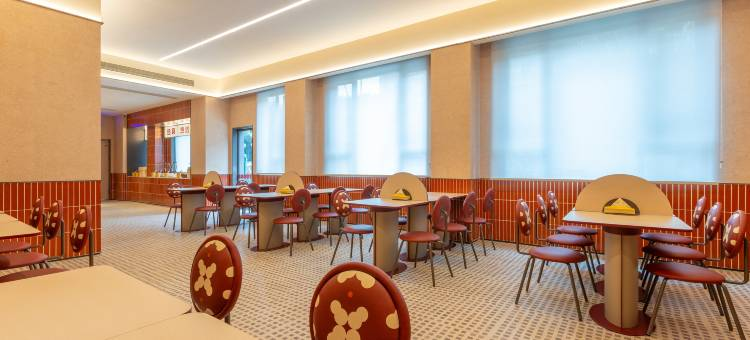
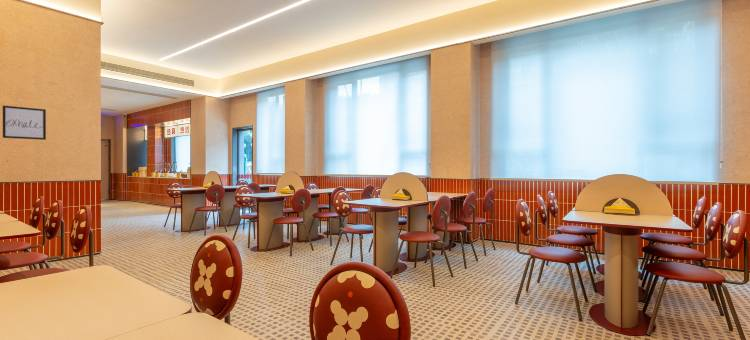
+ wall art [2,105,47,141]
